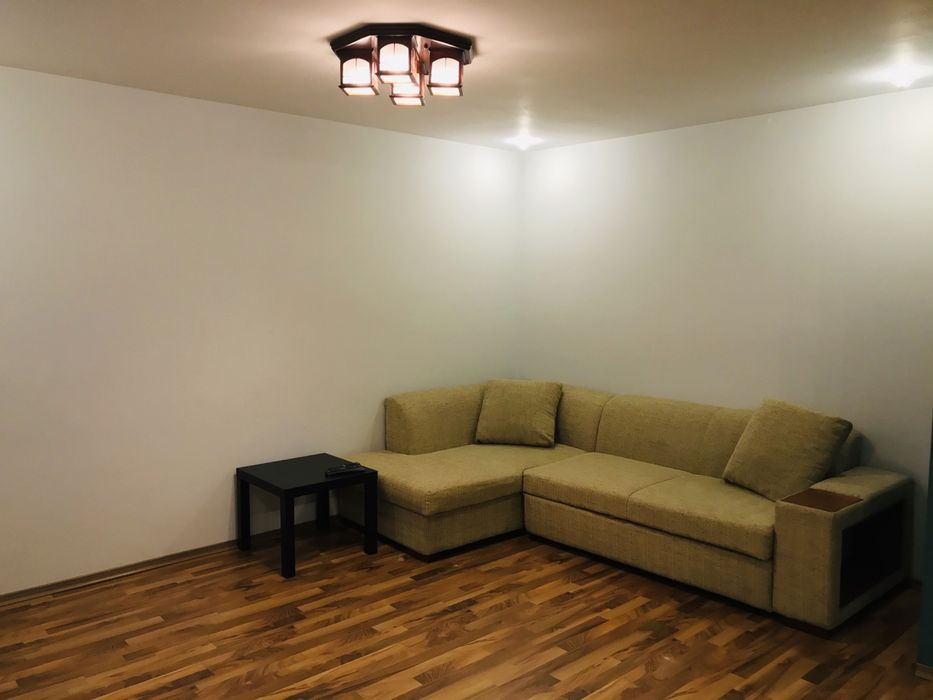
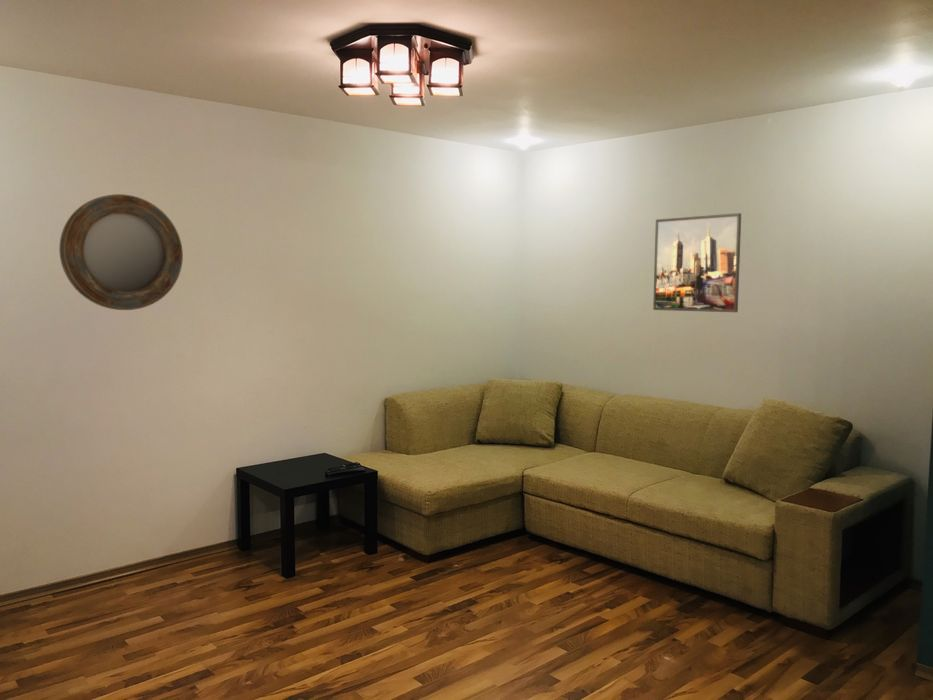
+ home mirror [58,193,184,311]
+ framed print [652,212,742,313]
